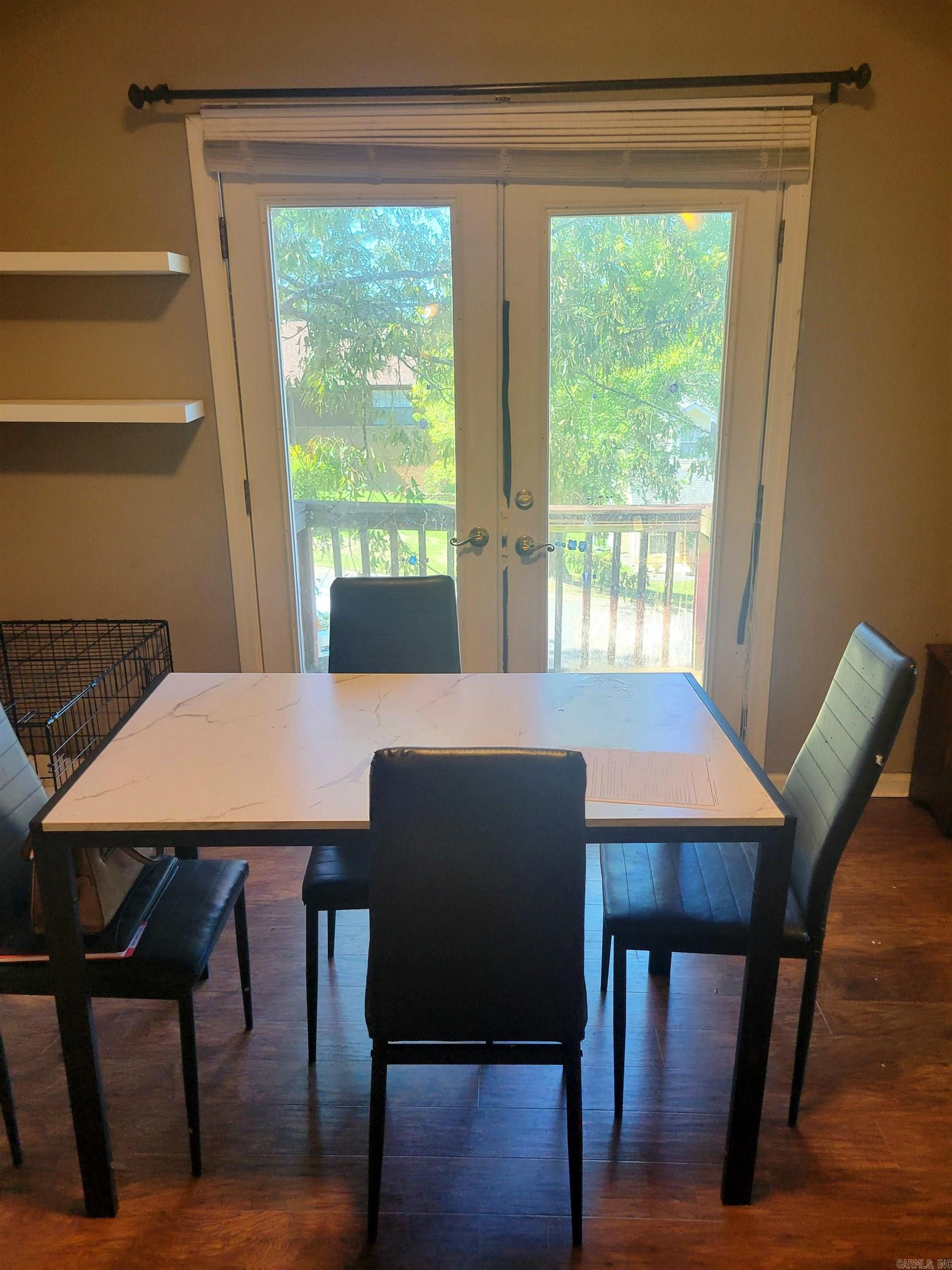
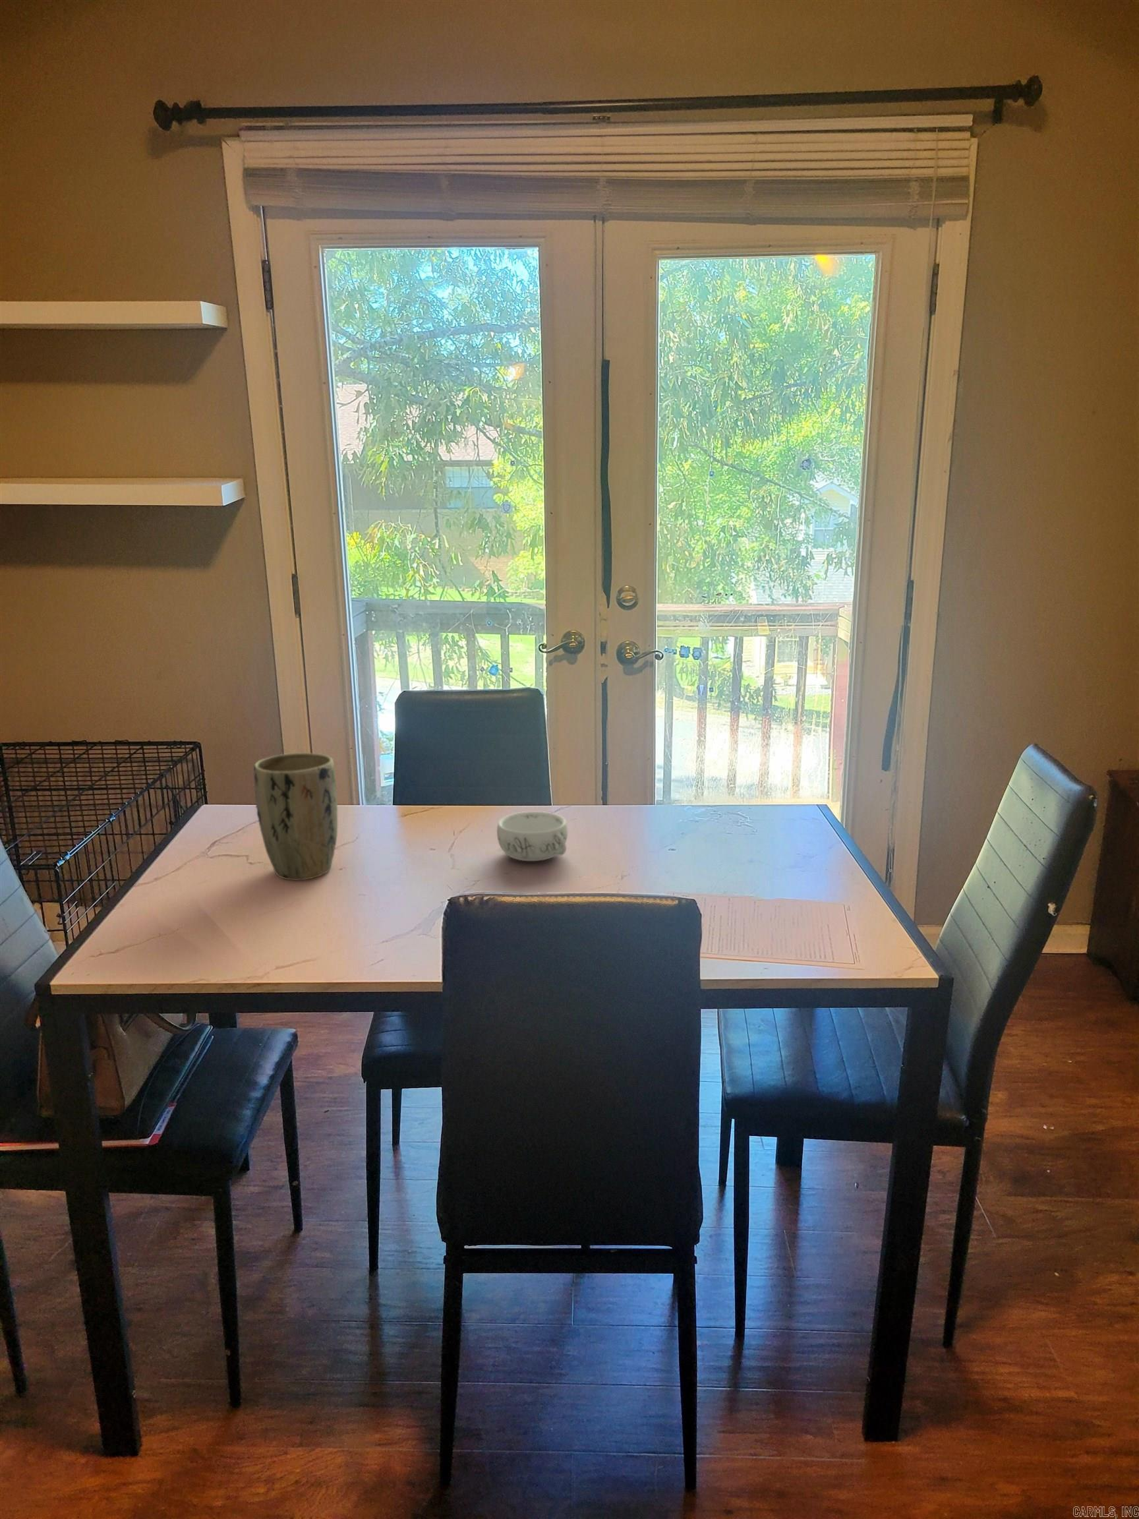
+ decorative bowl [497,811,568,861]
+ plant pot [254,752,339,880]
